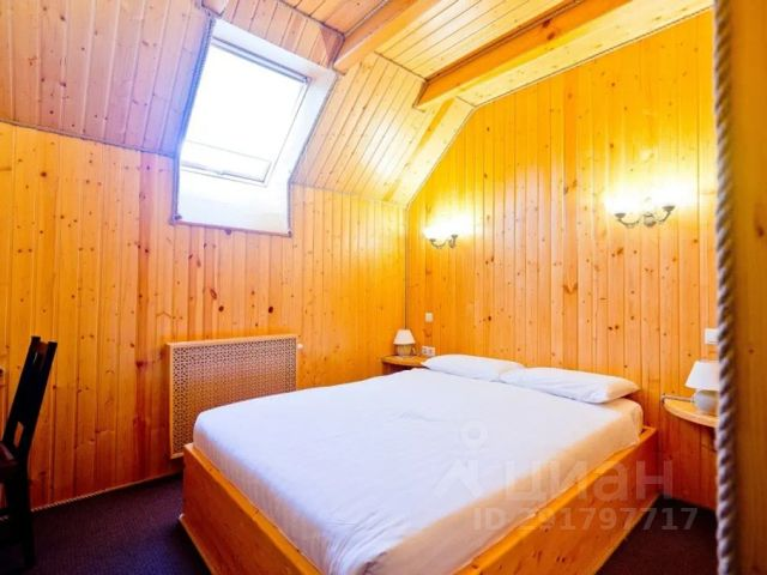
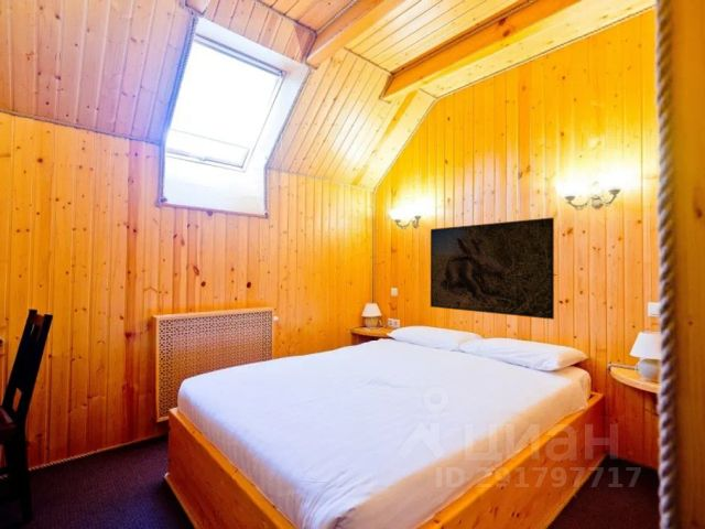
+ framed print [430,216,555,321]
